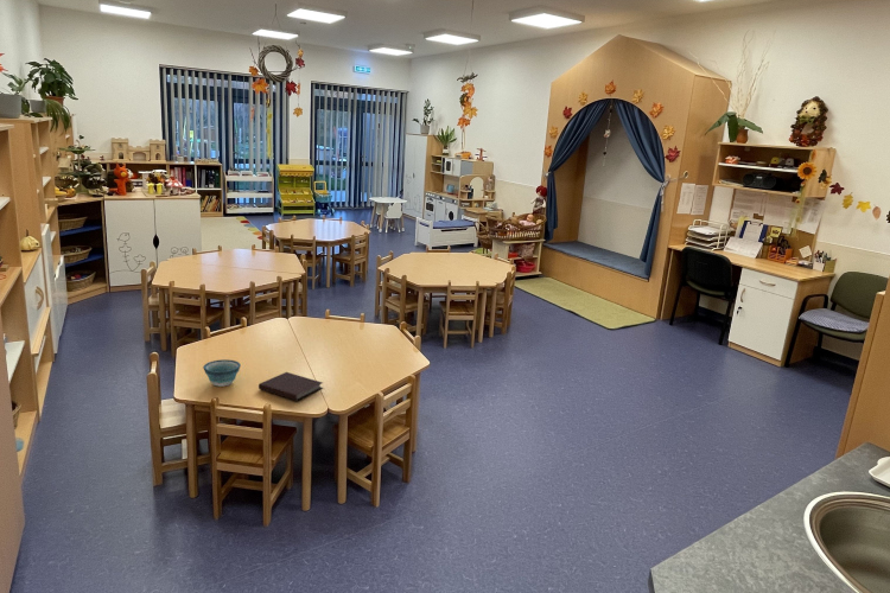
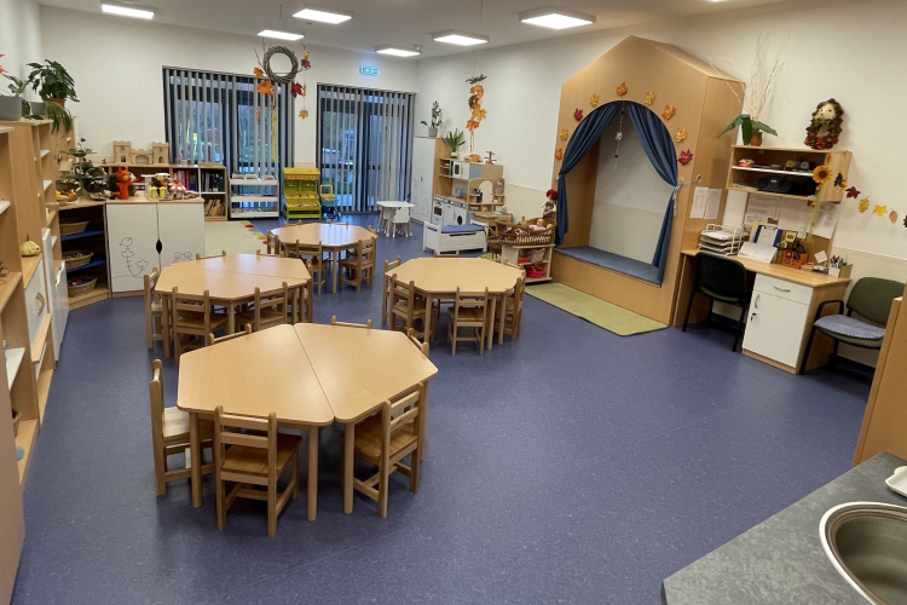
- notebook [258,371,324,402]
- bowl [202,358,242,388]
